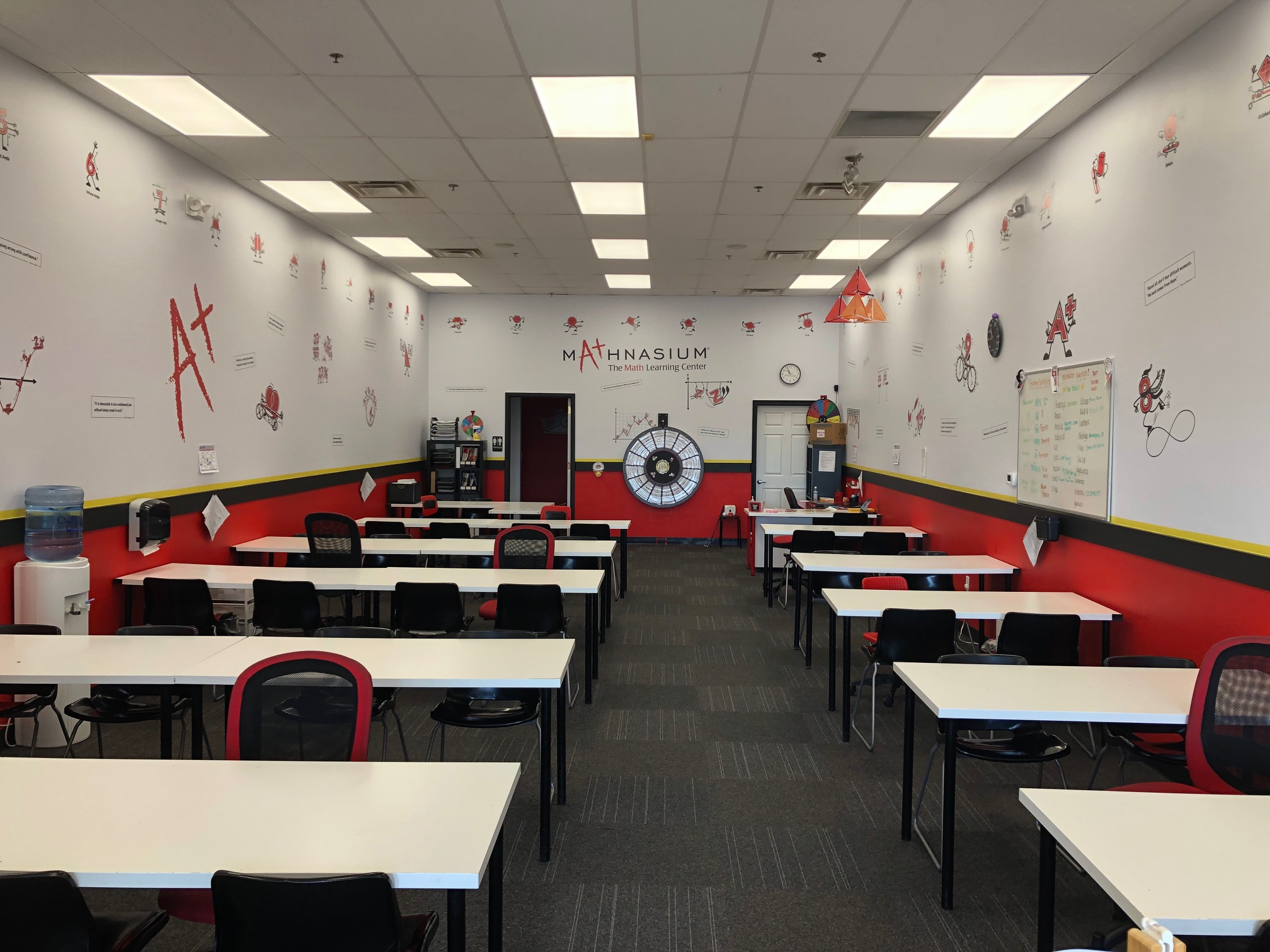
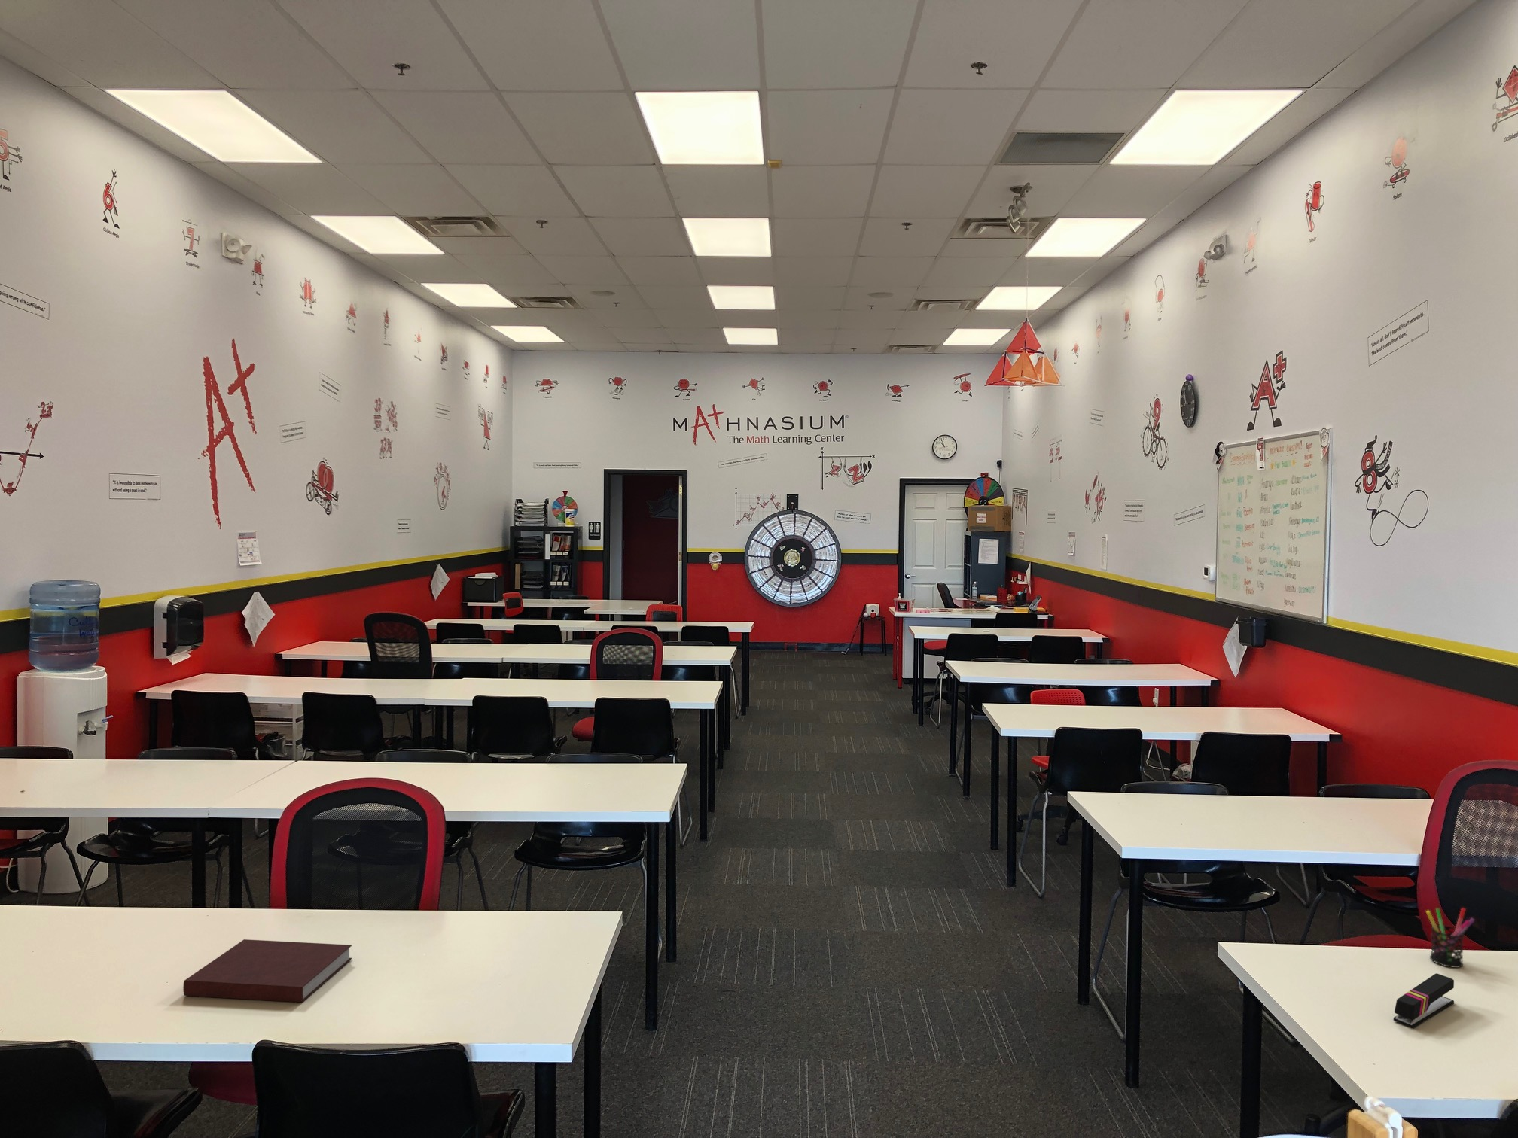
+ stapler [1392,972,1455,1029]
+ notebook [182,938,353,1003]
+ pen holder [1426,907,1475,968]
